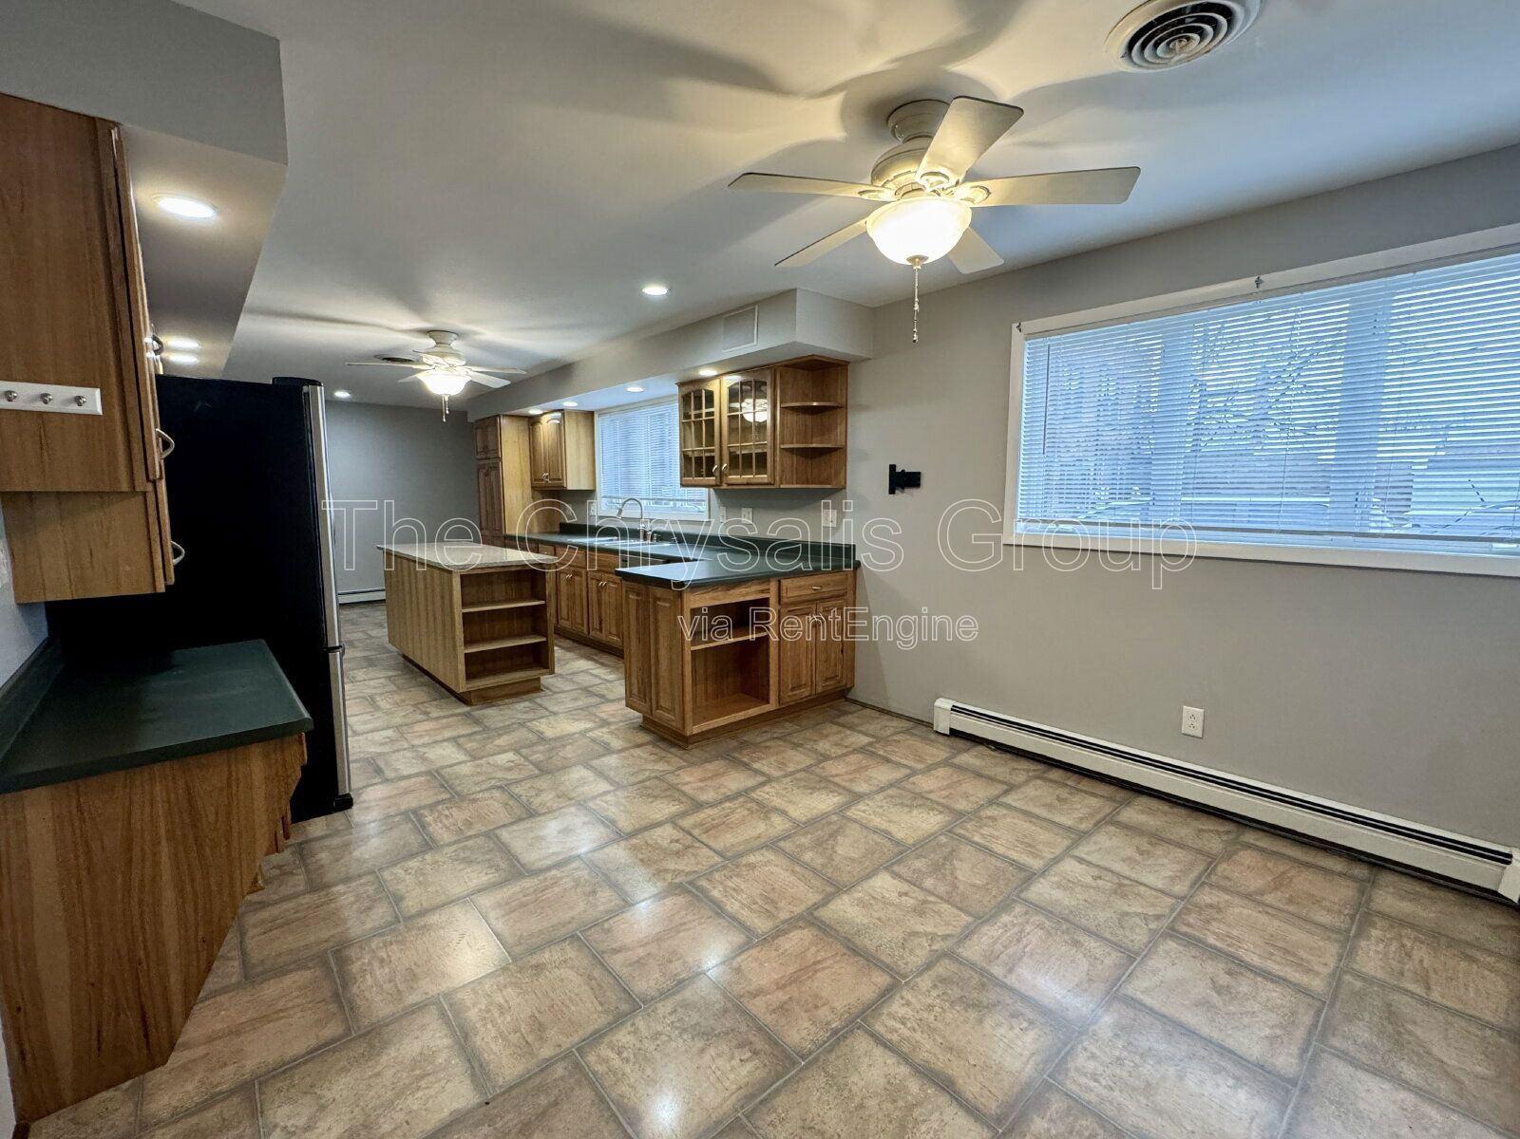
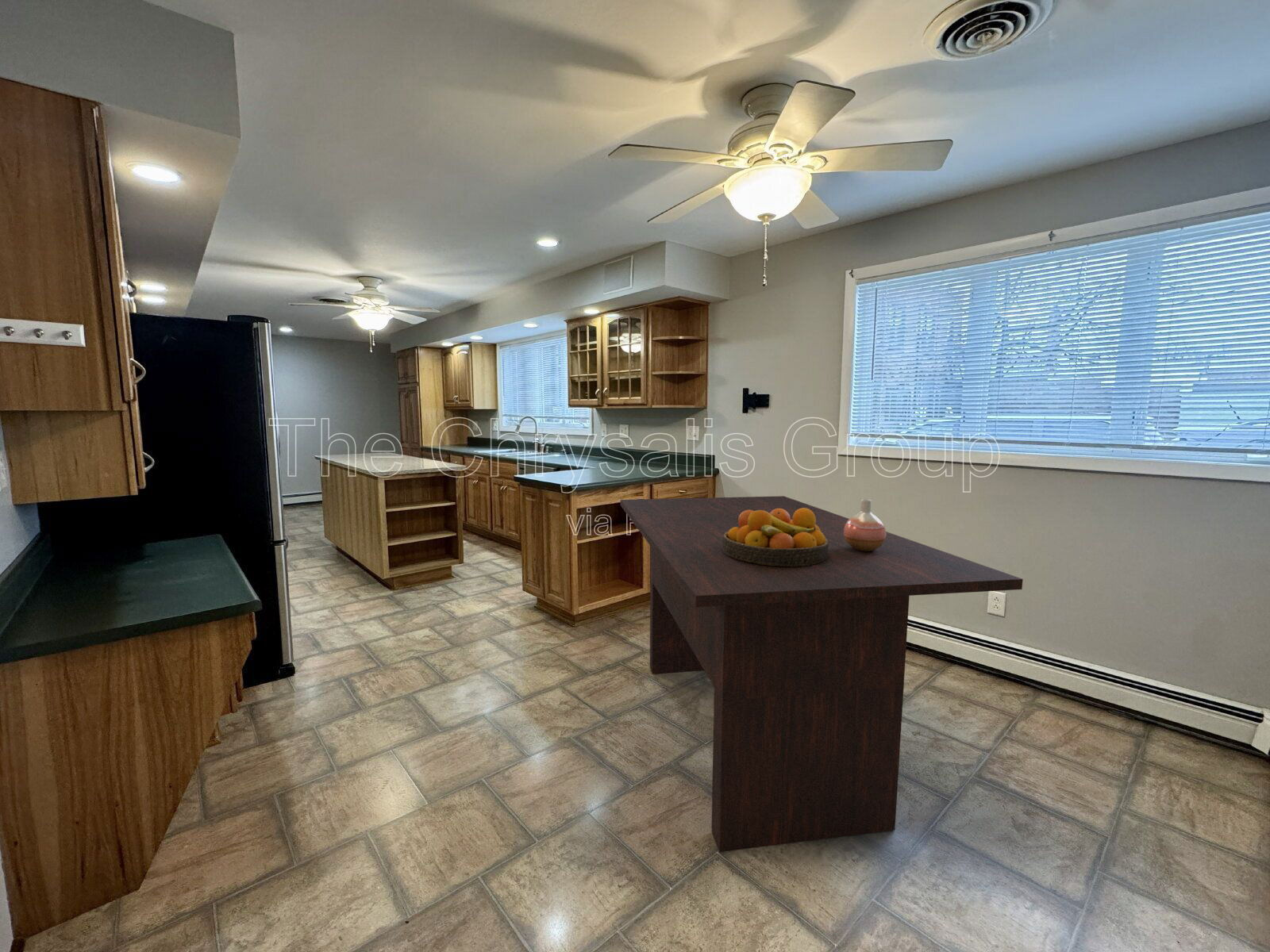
+ vase [844,498,887,551]
+ dining table [620,495,1024,853]
+ fruit bowl [723,508,829,566]
